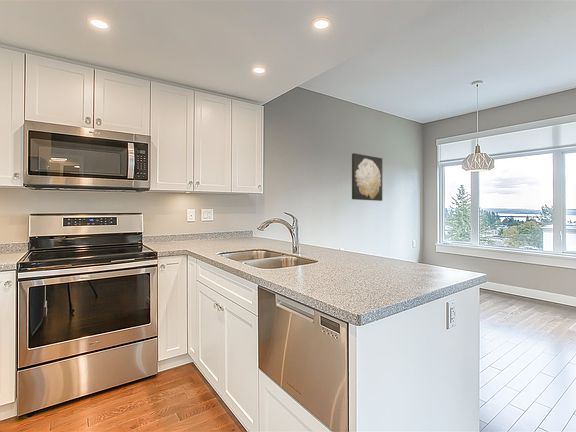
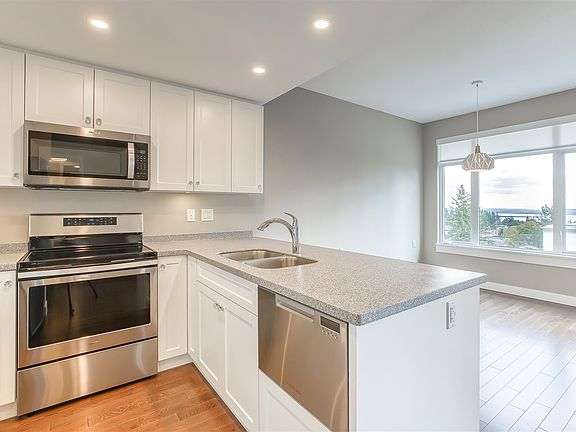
- wall art [351,152,383,202]
